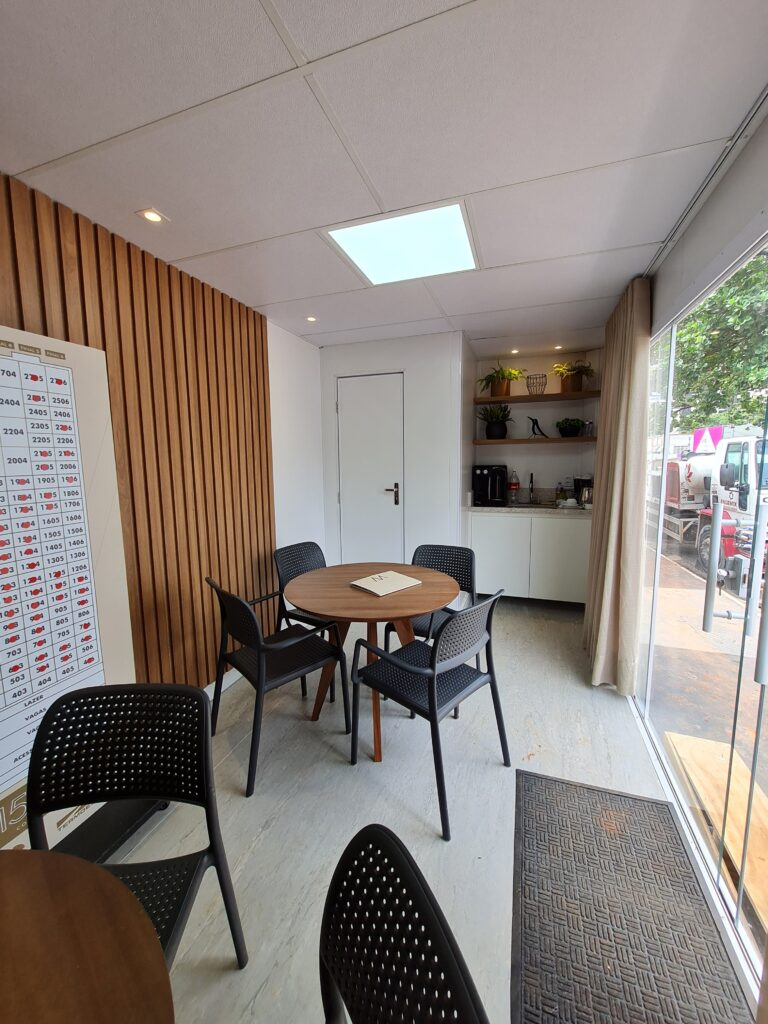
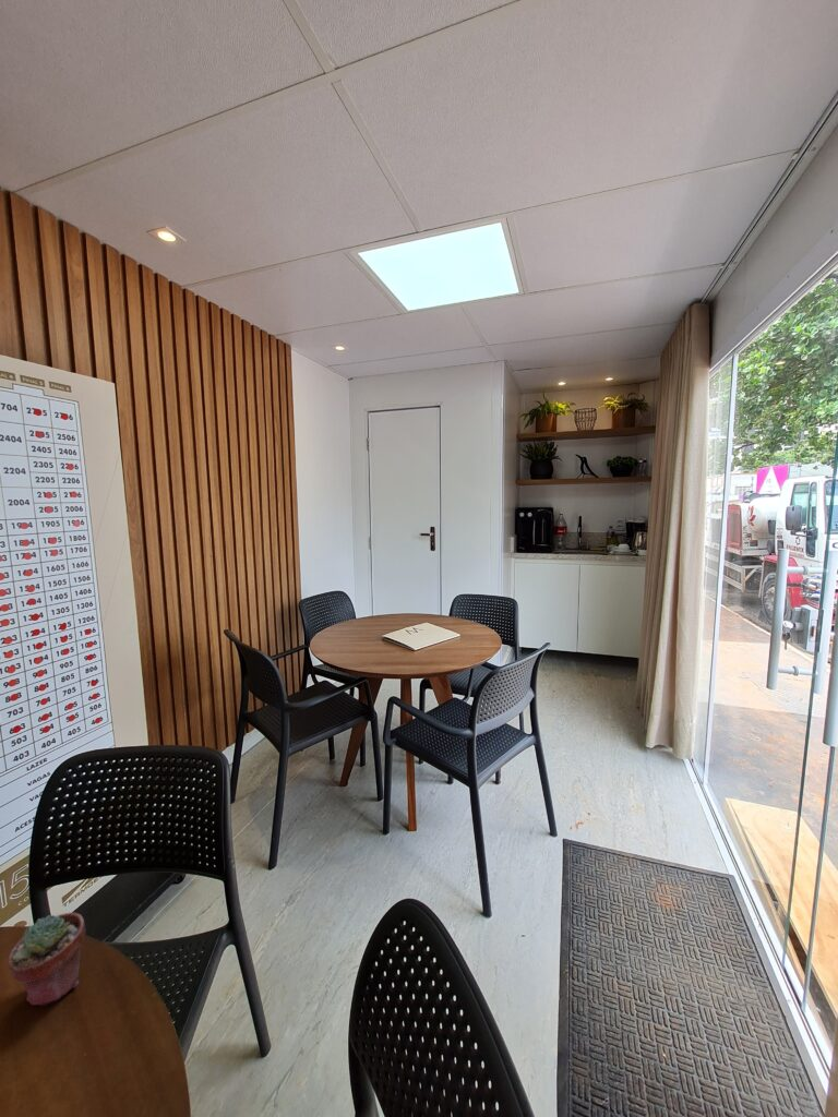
+ potted succulent [7,912,86,1007]
